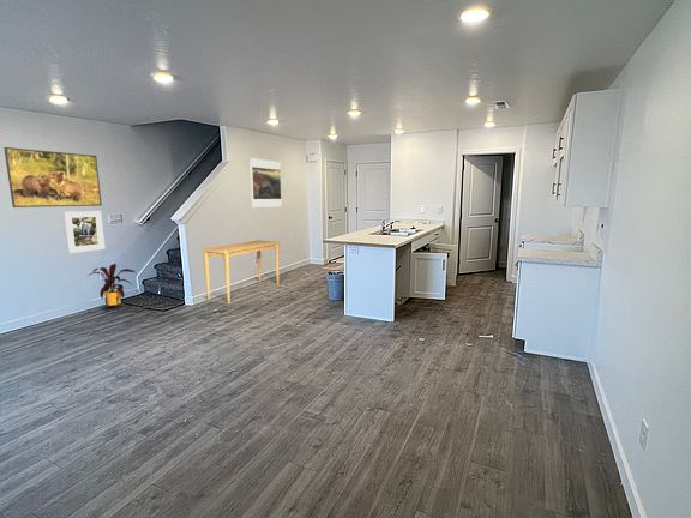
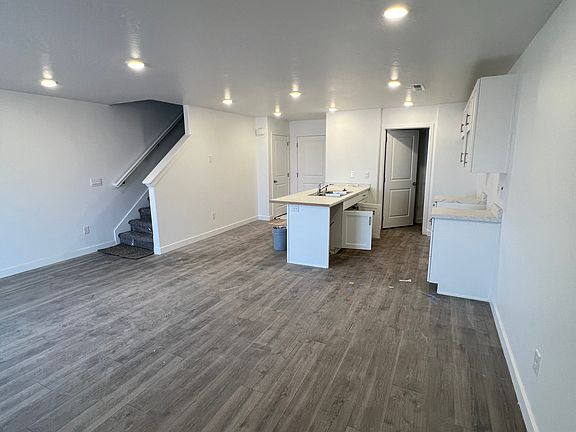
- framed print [2,146,103,209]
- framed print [62,210,106,254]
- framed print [248,157,283,209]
- console table [202,240,281,305]
- house plant [86,263,137,313]
